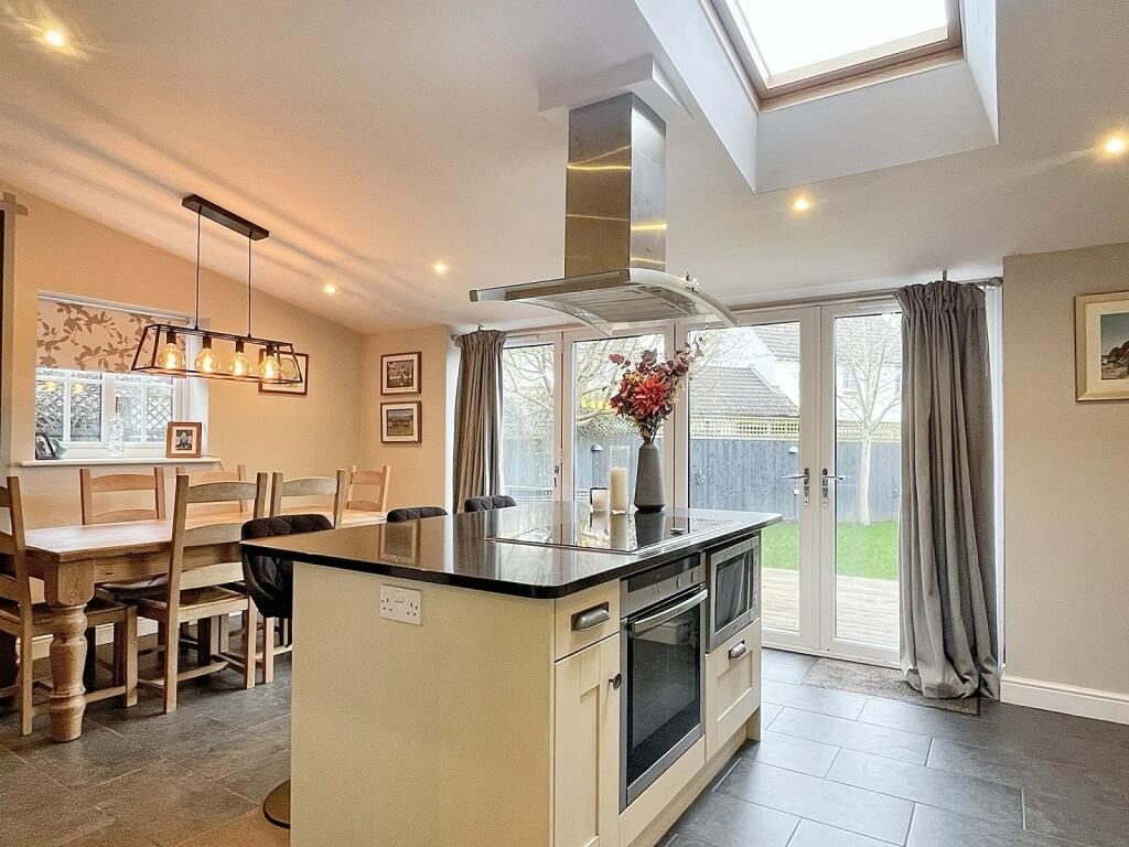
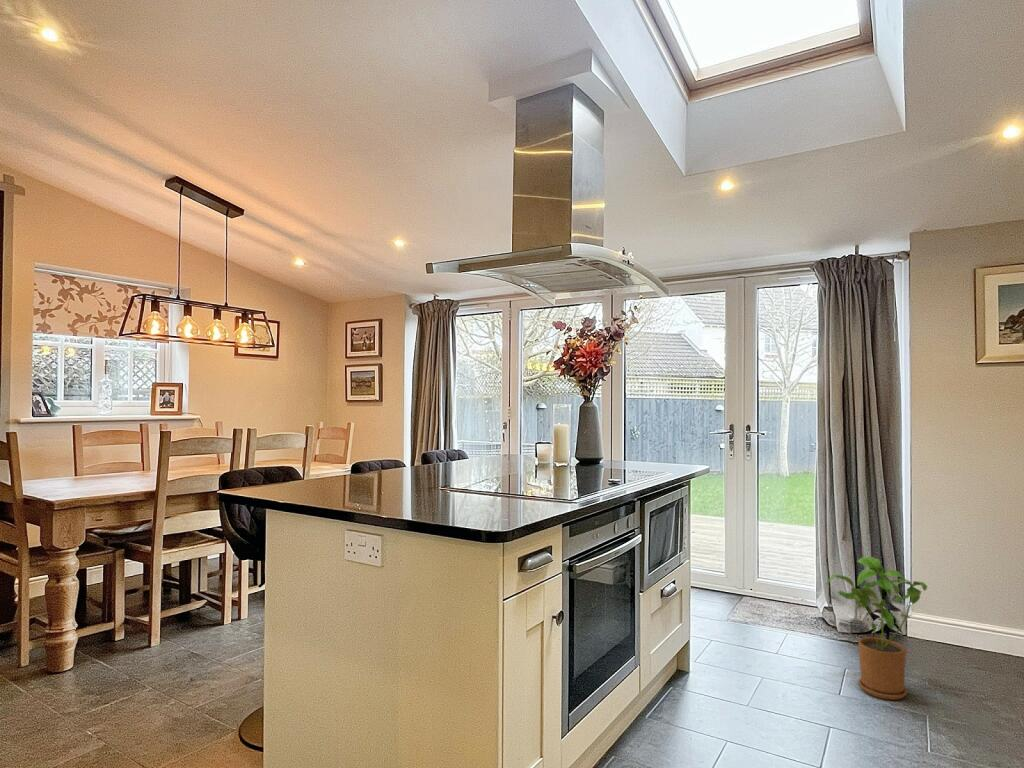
+ house plant [824,556,928,701]
